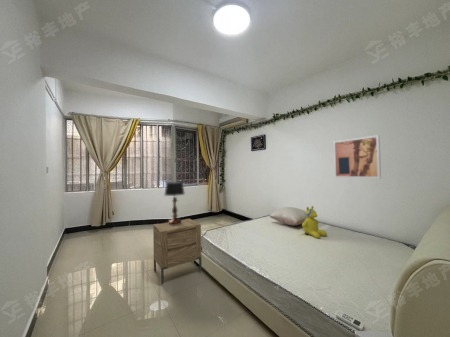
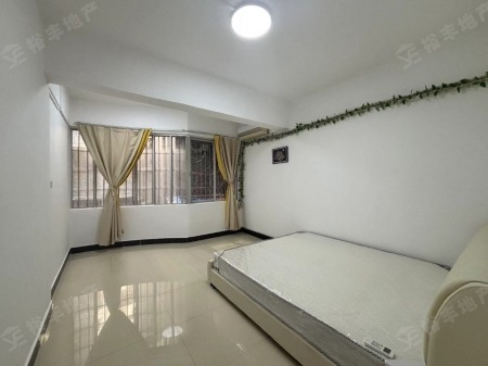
- wall art [332,134,382,179]
- nightstand [152,218,203,286]
- pillow [269,206,307,227]
- teddy bear [301,205,328,239]
- table lamp [163,181,186,225]
